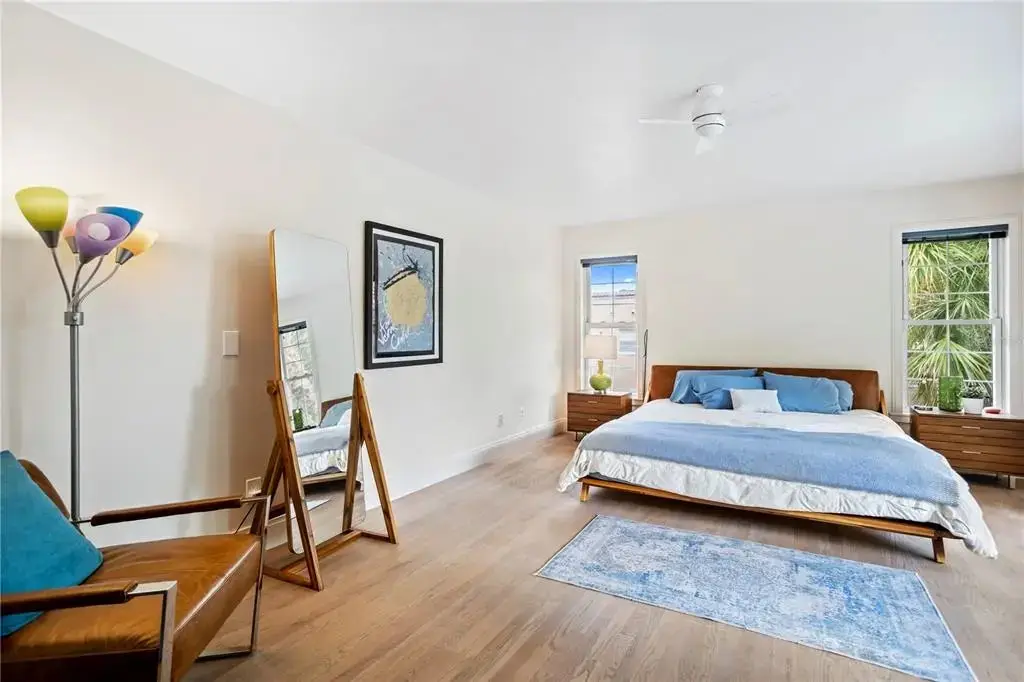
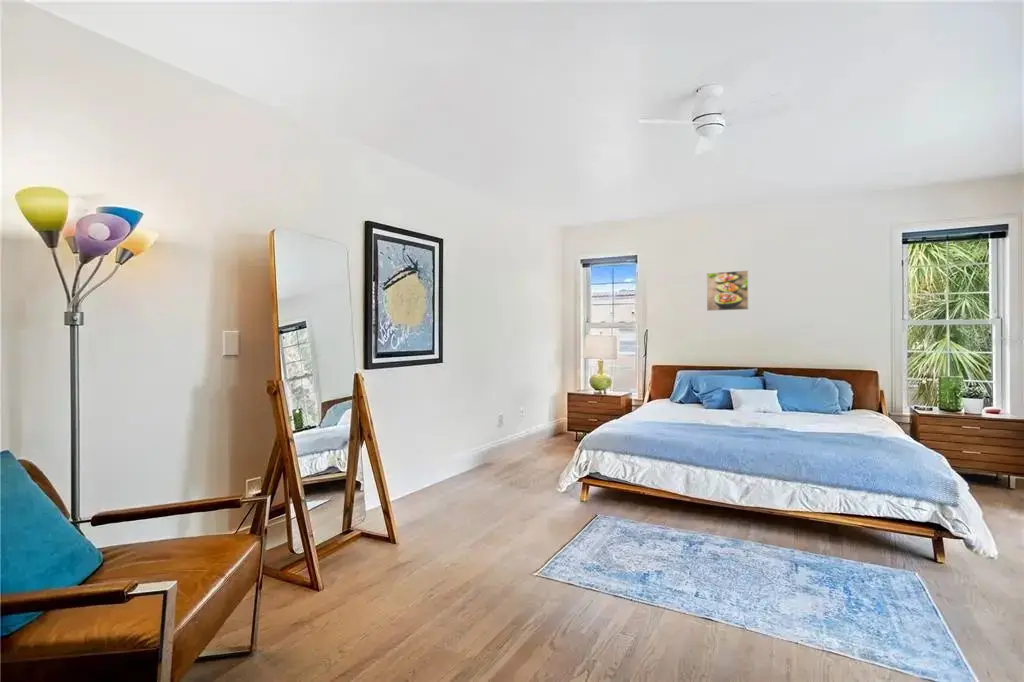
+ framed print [706,269,750,312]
